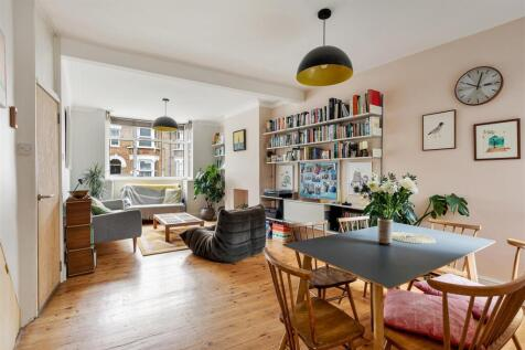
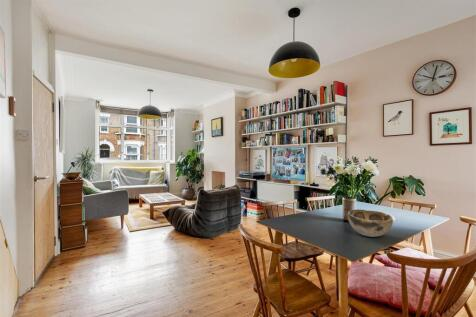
+ decorative bowl [347,209,394,238]
